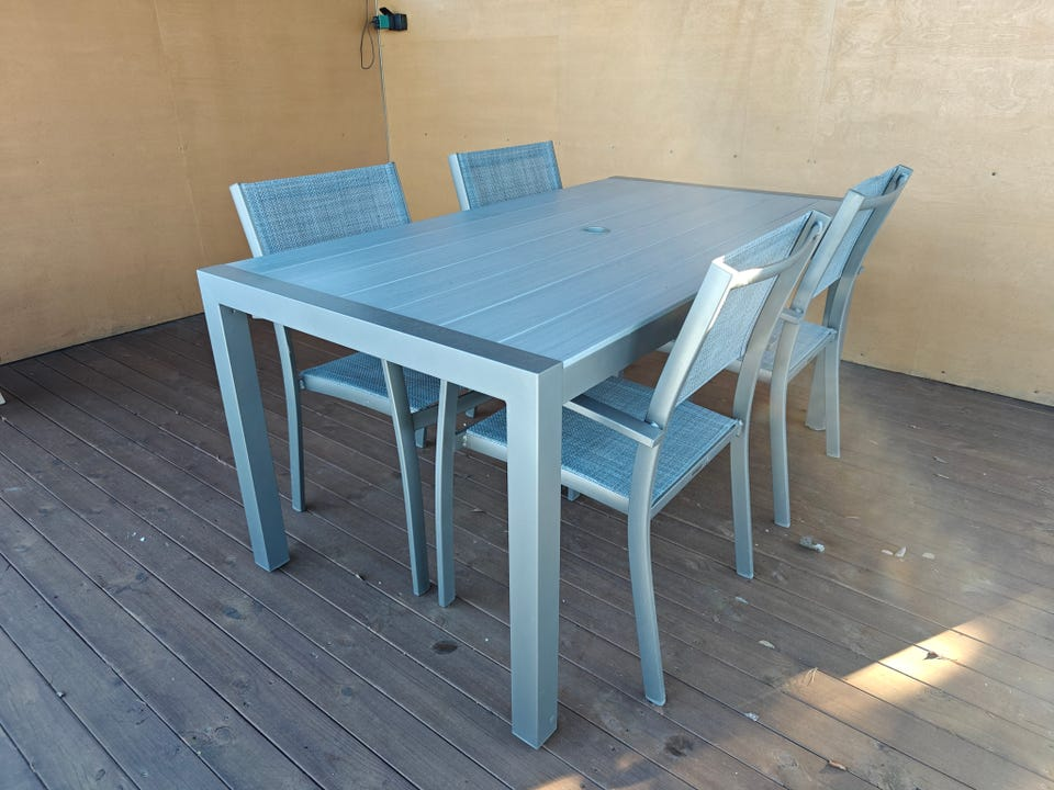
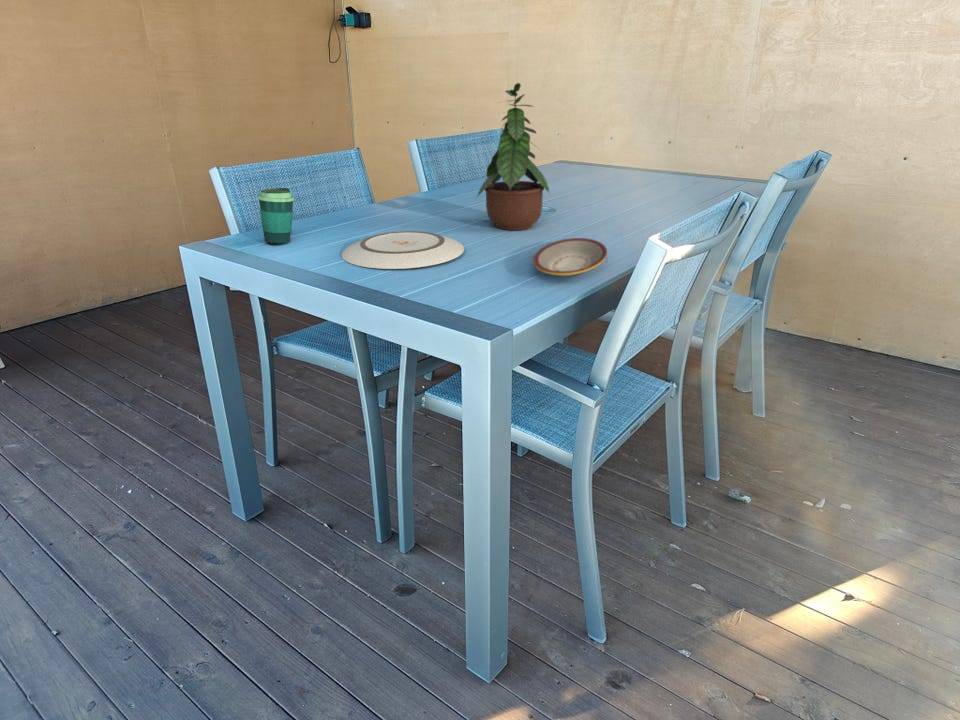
+ plate [340,230,465,270]
+ potted plant [475,82,551,231]
+ cup [257,187,295,246]
+ plate [533,237,608,277]
